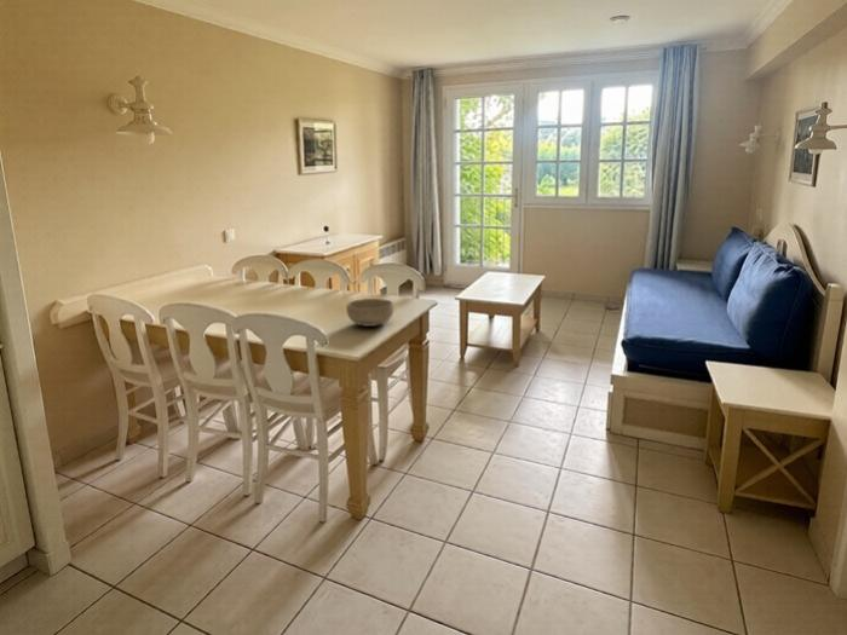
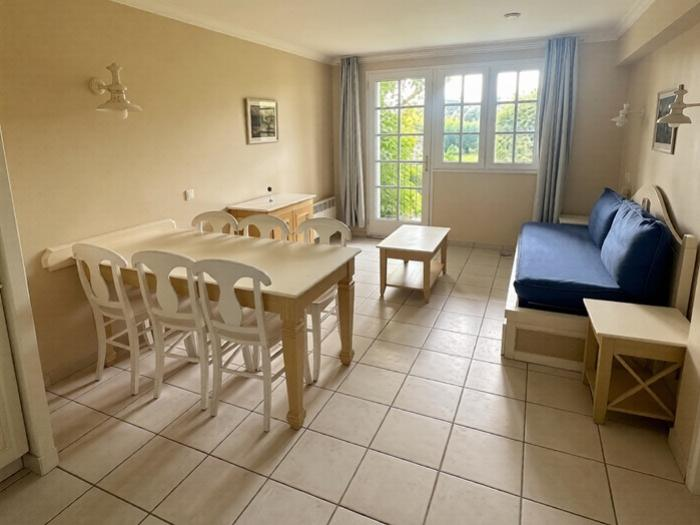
- bowl [345,298,394,328]
